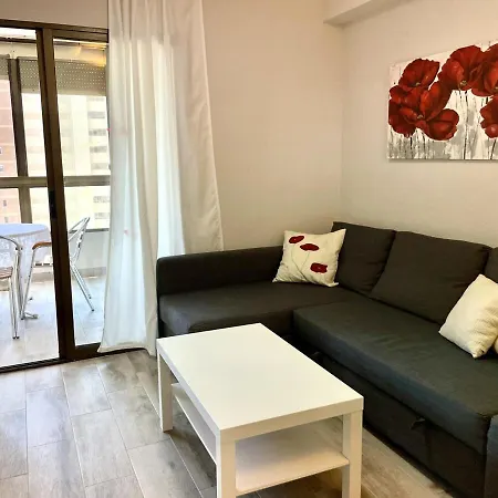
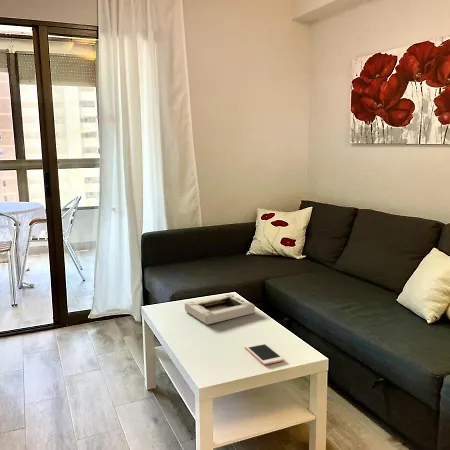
+ cell phone [244,341,285,366]
+ book [184,293,256,325]
